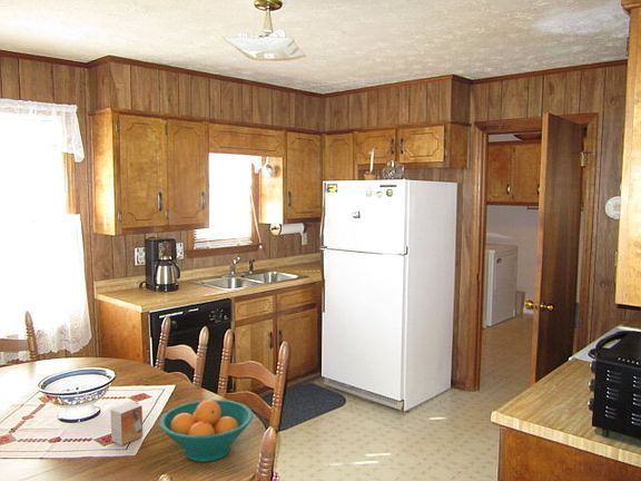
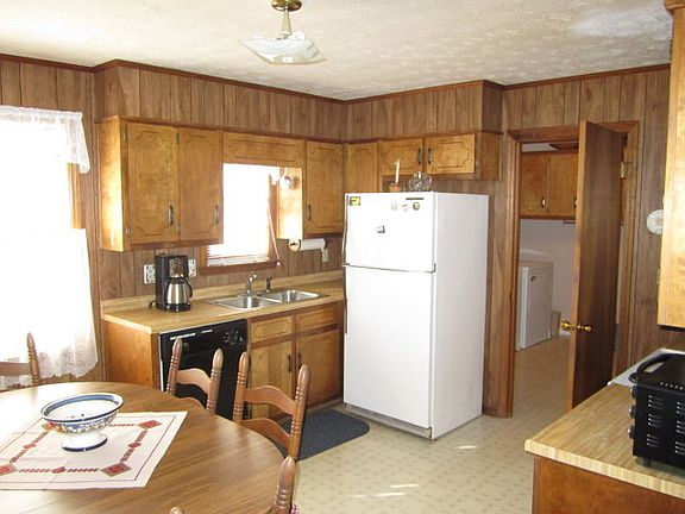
- fruit bowl [158,399,255,463]
- small box [109,401,144,446]
